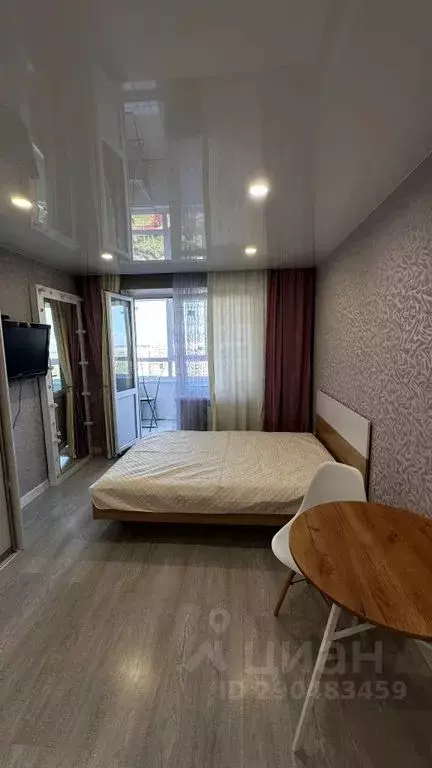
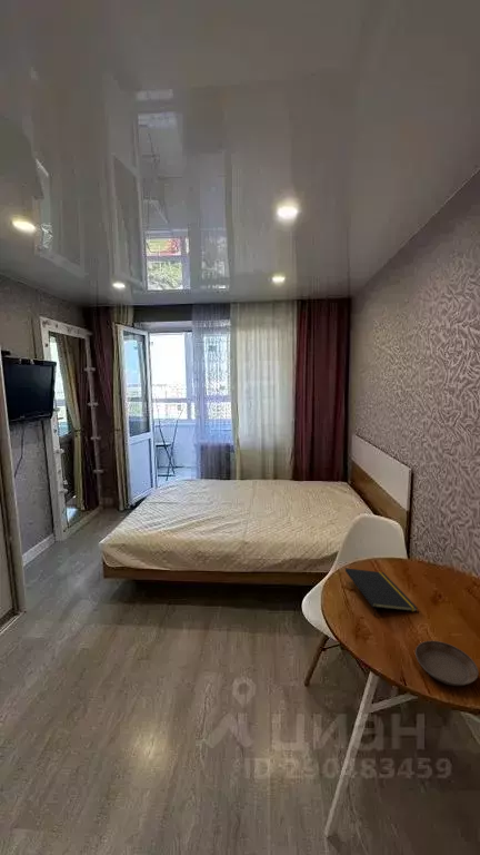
+ notepad [344,567,419,617]
+ saucer [414,640,479,687]
